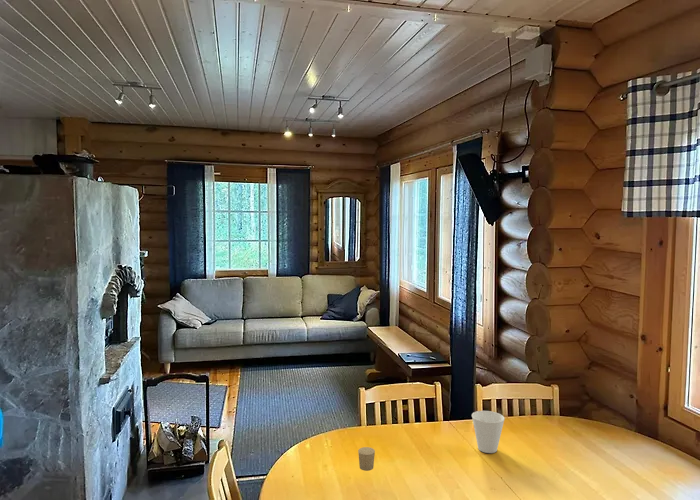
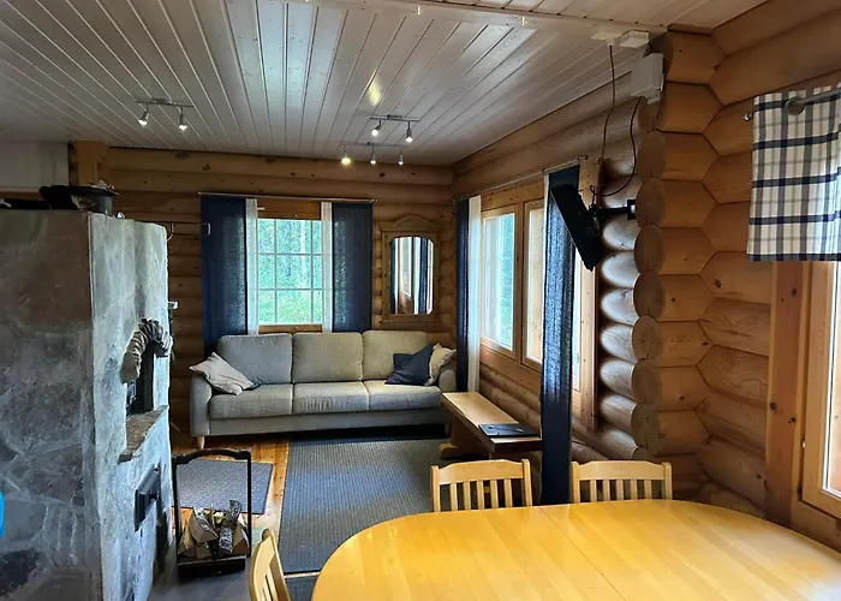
- cup [471,410,506,454]
- candle [357,446,376,472]
